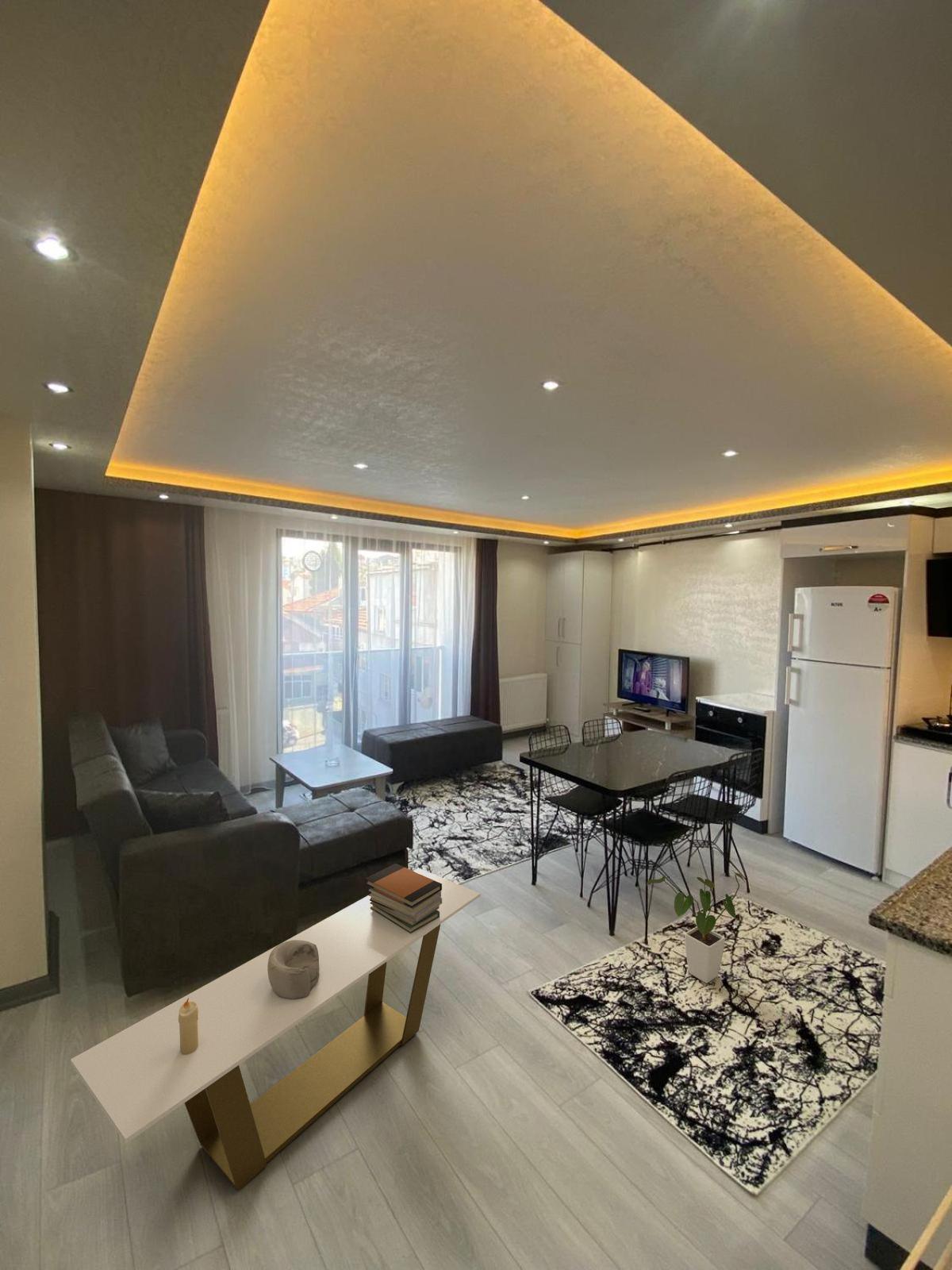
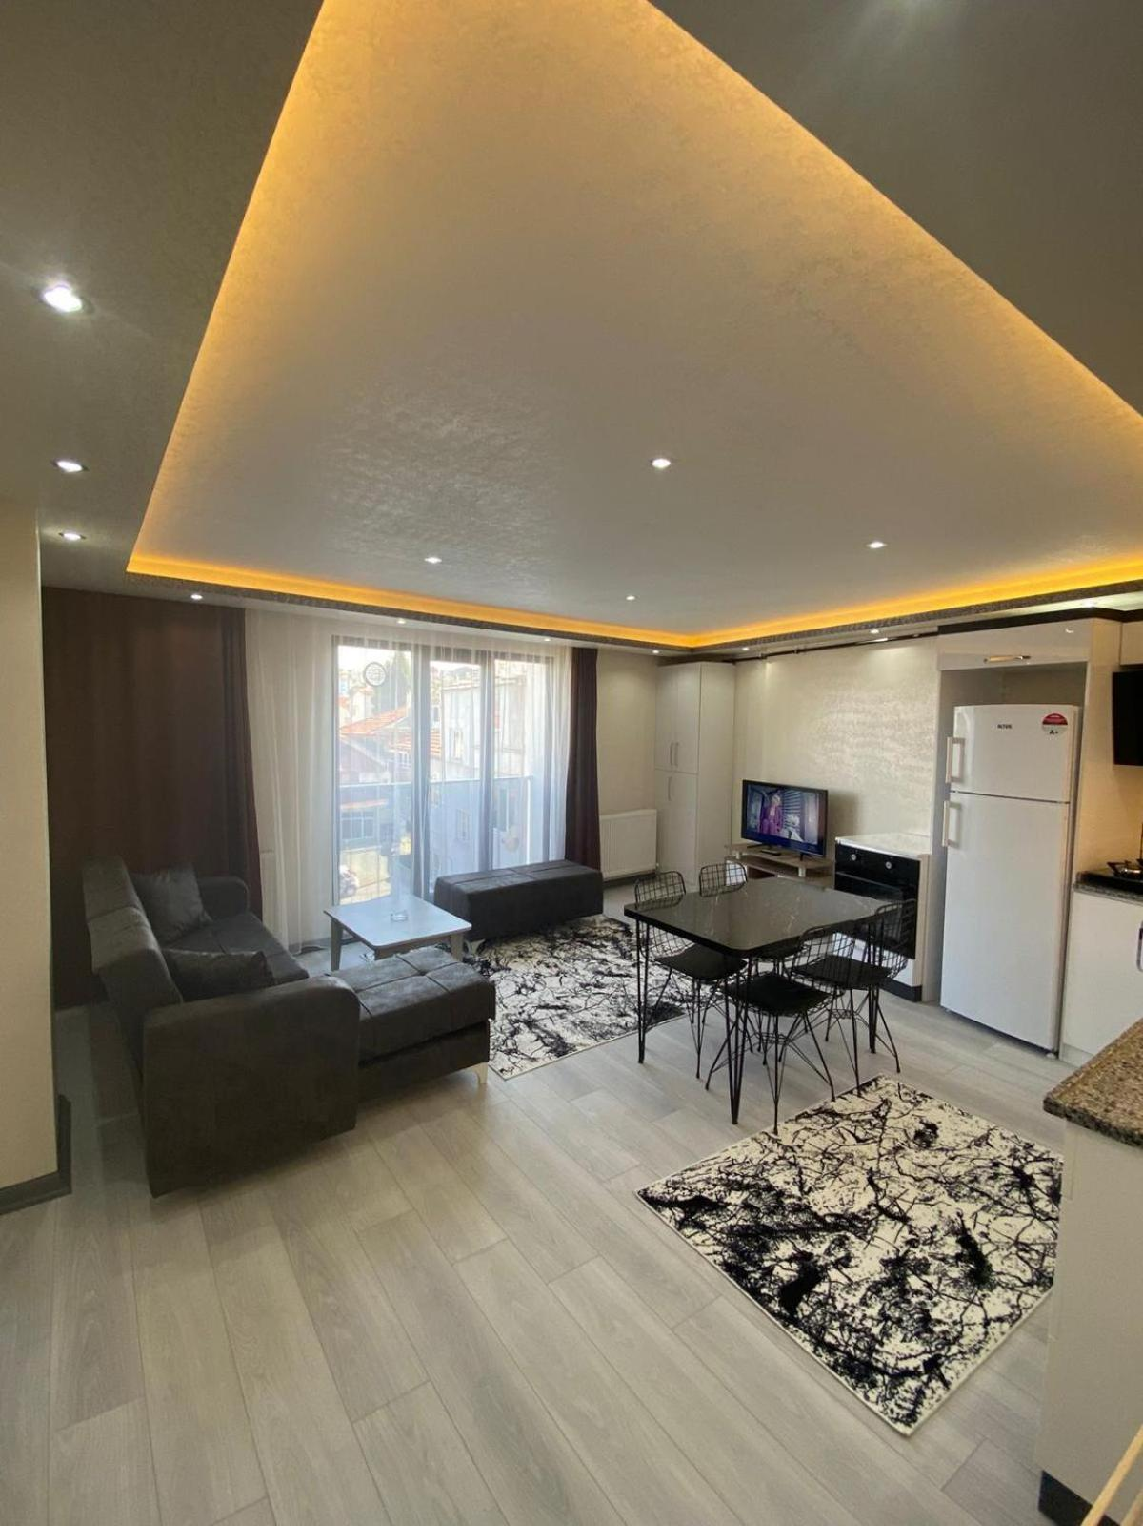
- coffee table [70,868,481,1191]
- book stack [364,863,442,933]
- candle [178,998,198,1054]
- decorative bowl [267,940,320,999]
- house plant [646,869,746,984]
